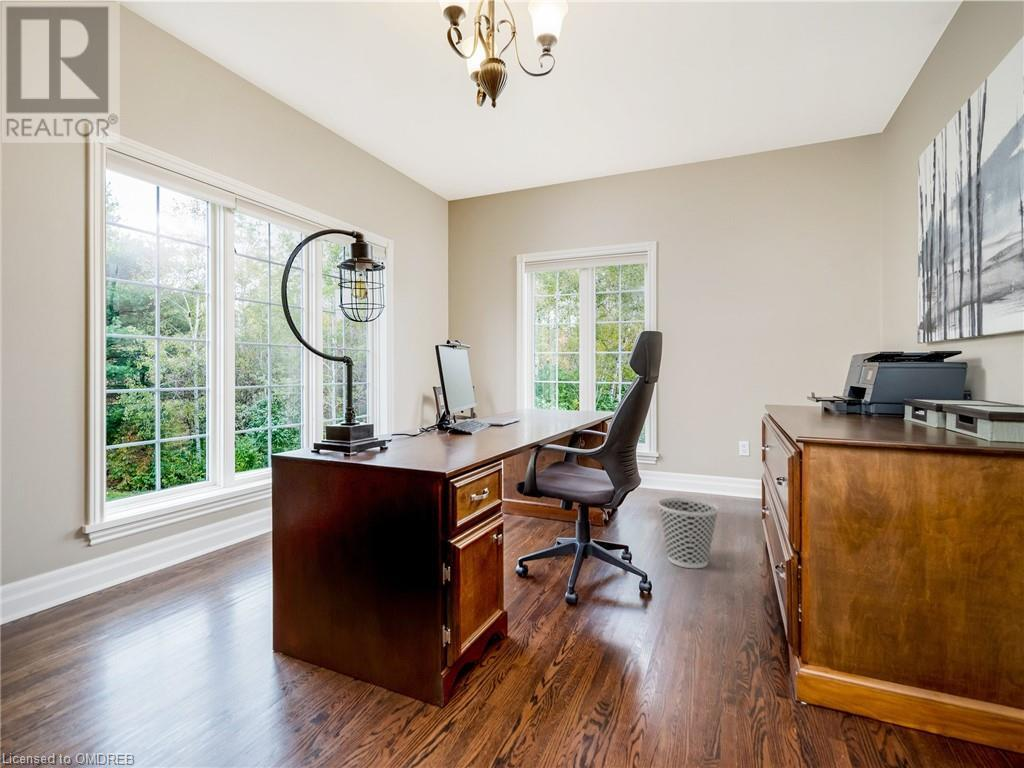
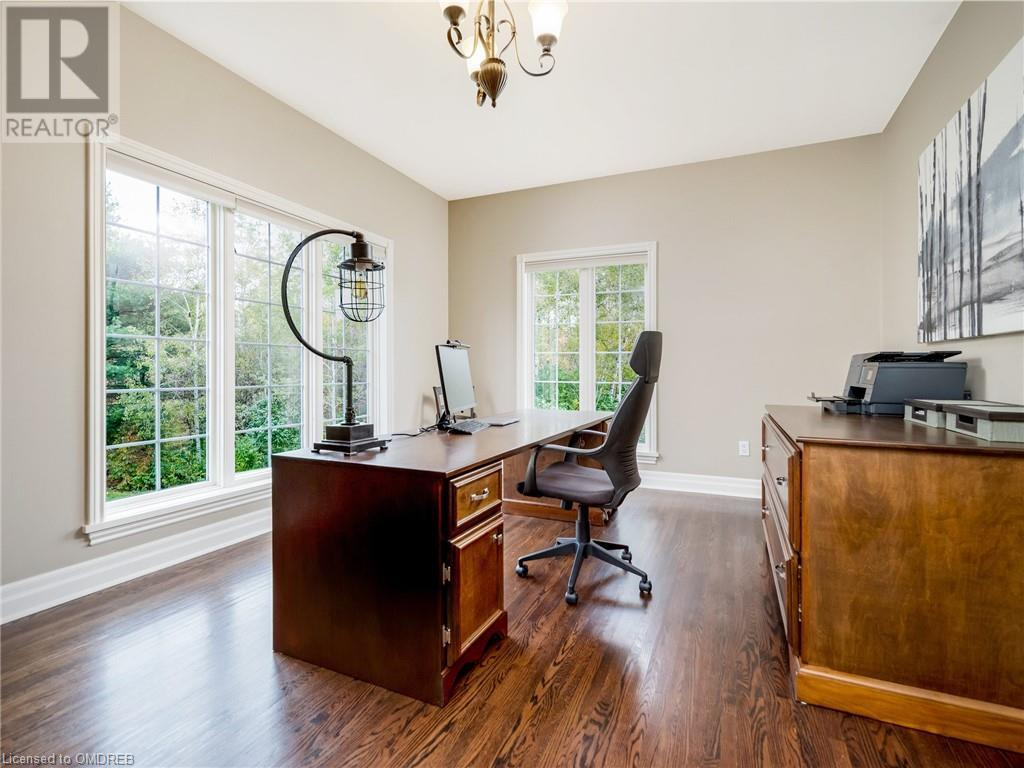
- wastebasket [657,496,720,569]
